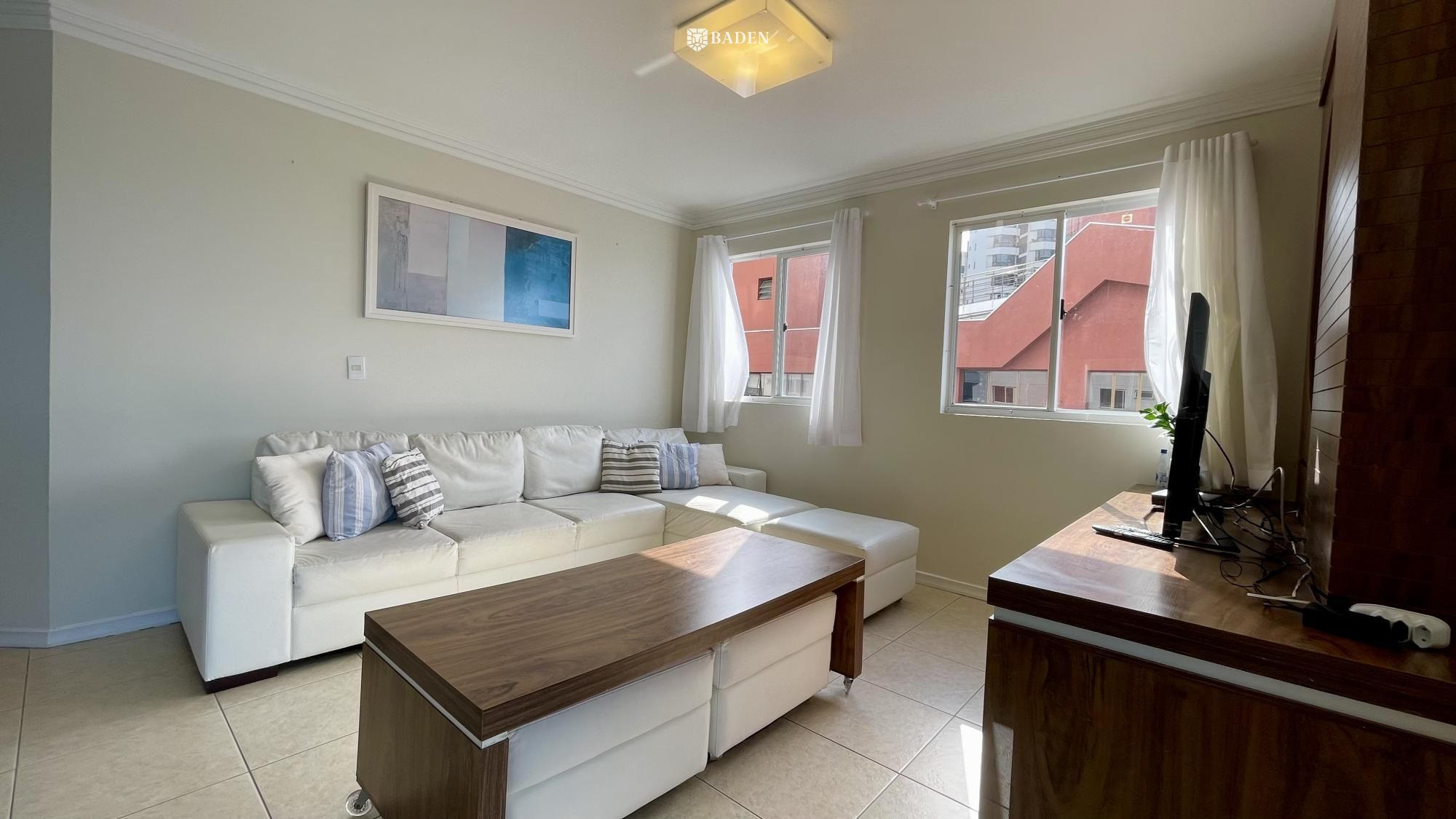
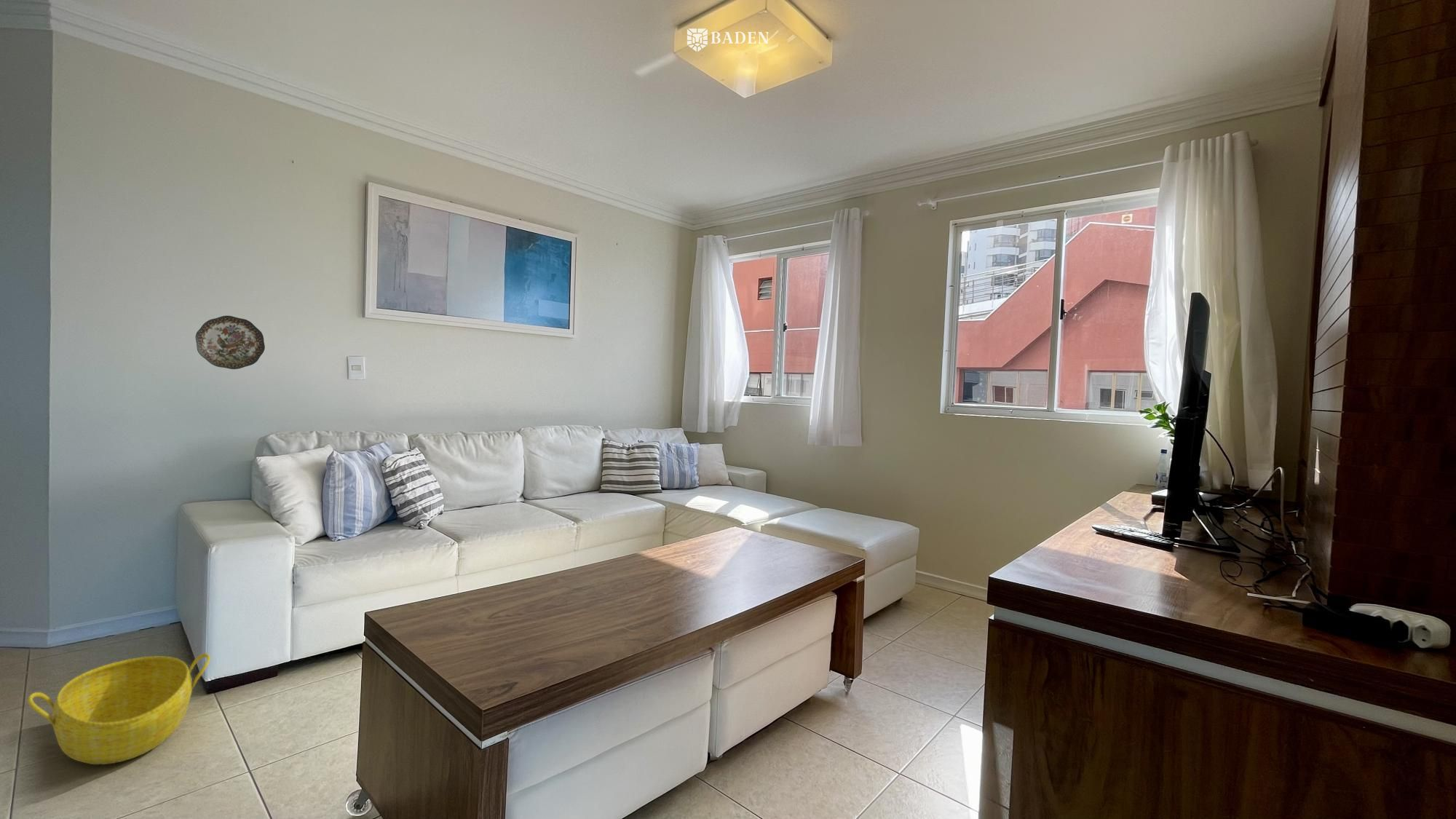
+ decorative plate [194,315,266,370]
+ basket [27,652,211,765]
